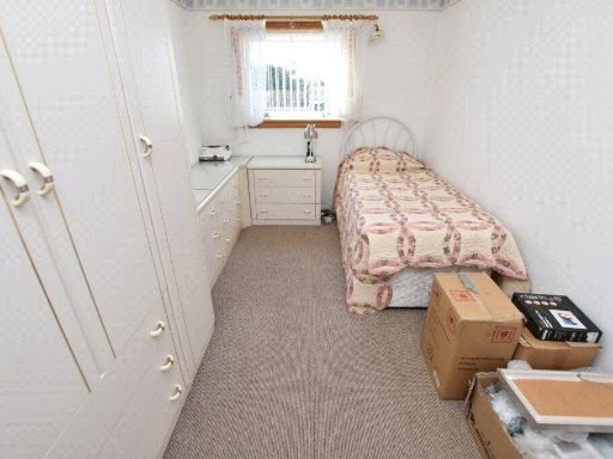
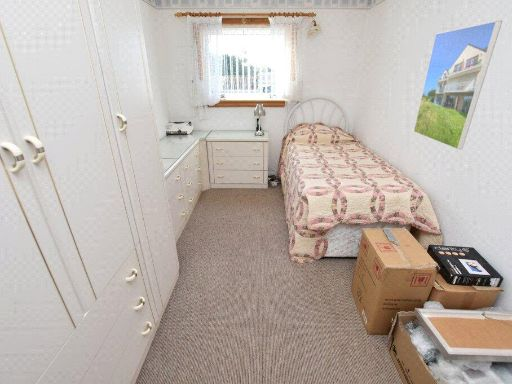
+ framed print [413,20,503,150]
